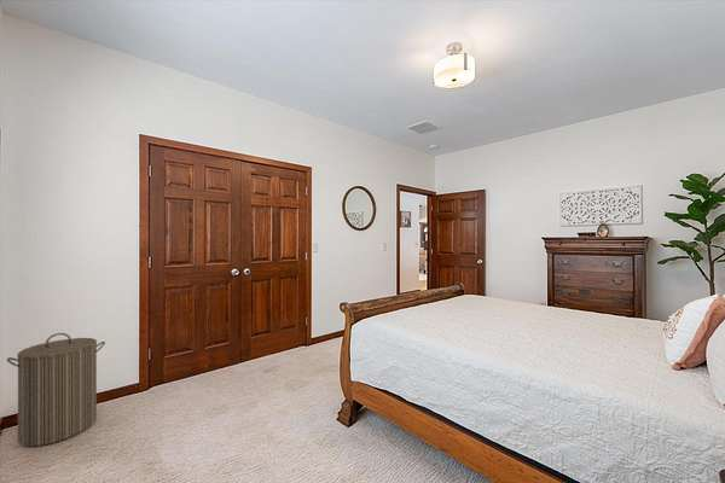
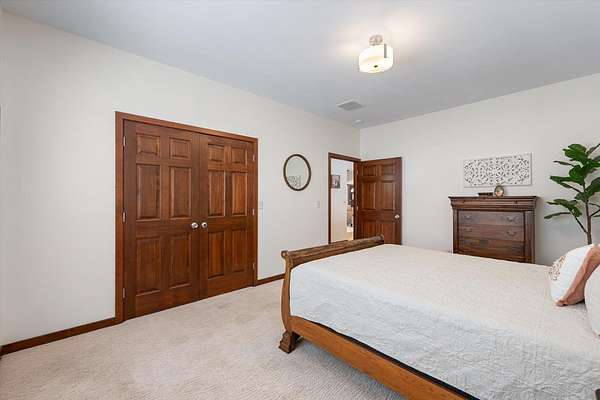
- laundry hamper [6,332,106,448]
